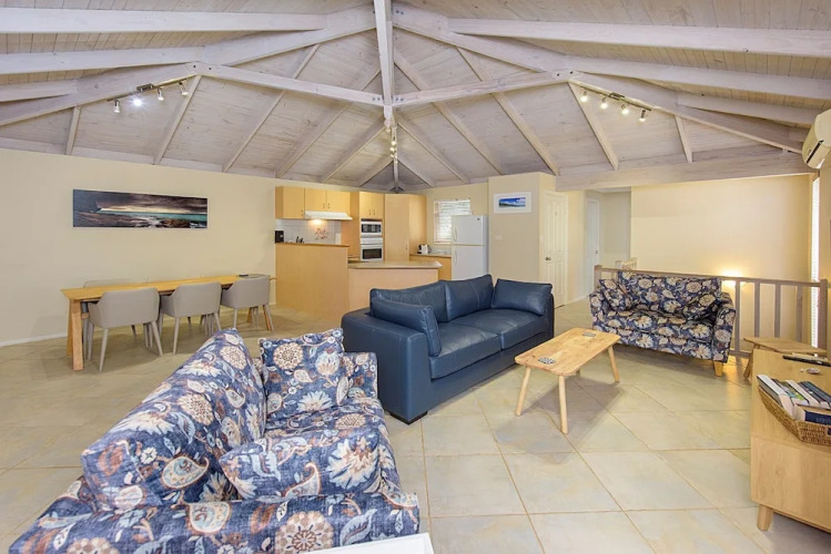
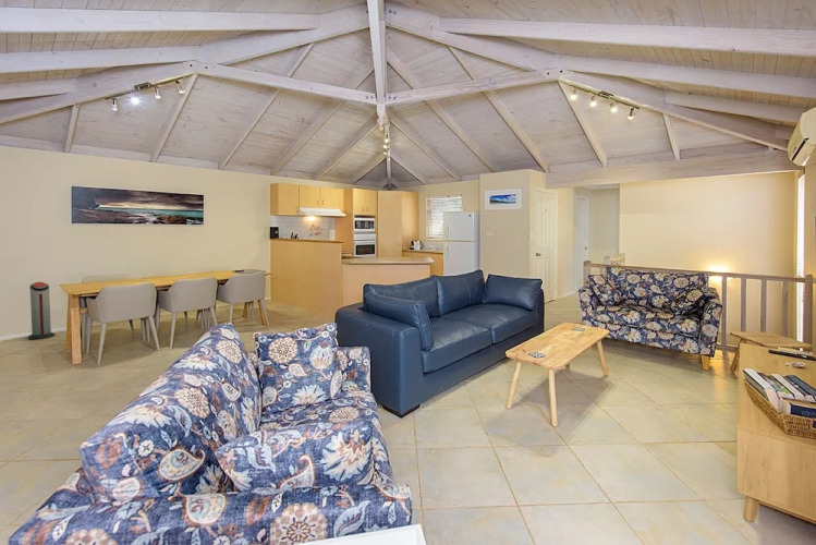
+ air purifier [27,281,57,340]
